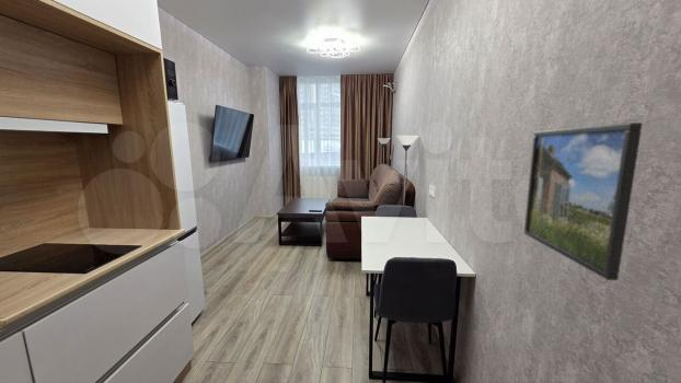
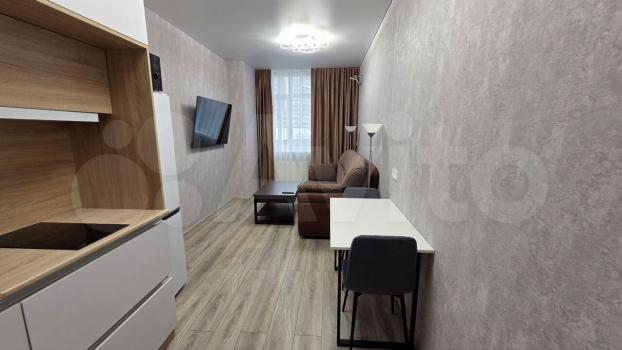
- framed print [523,121,644,281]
